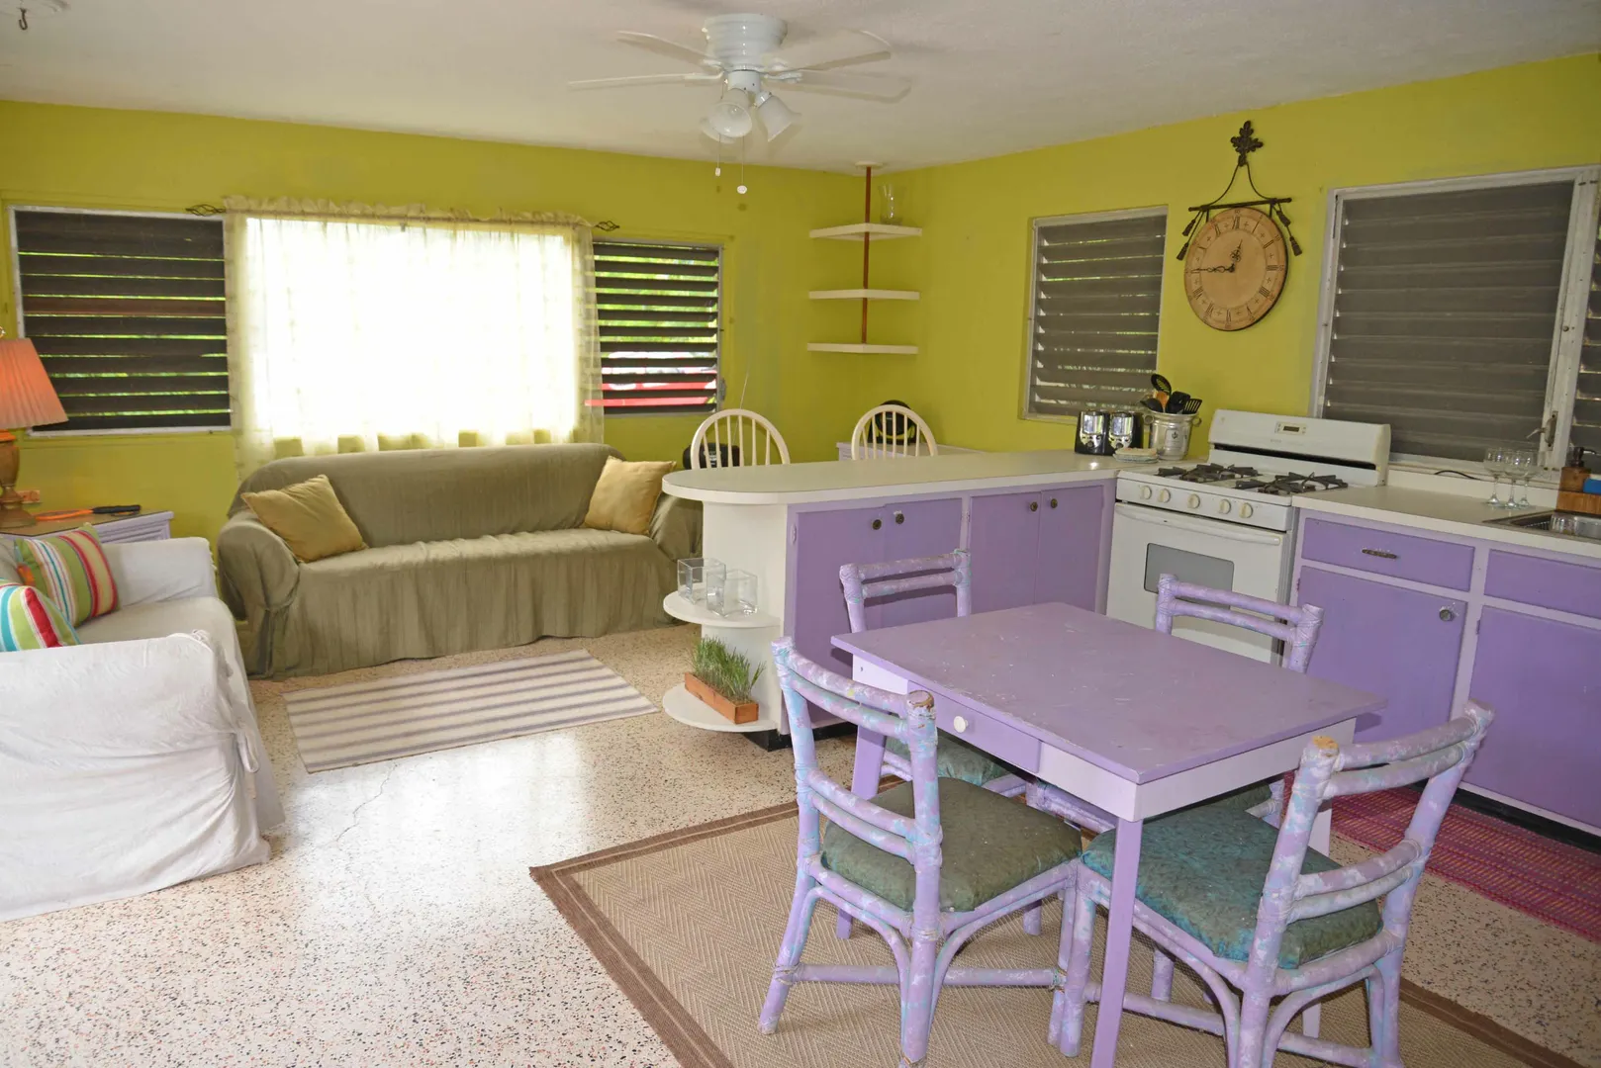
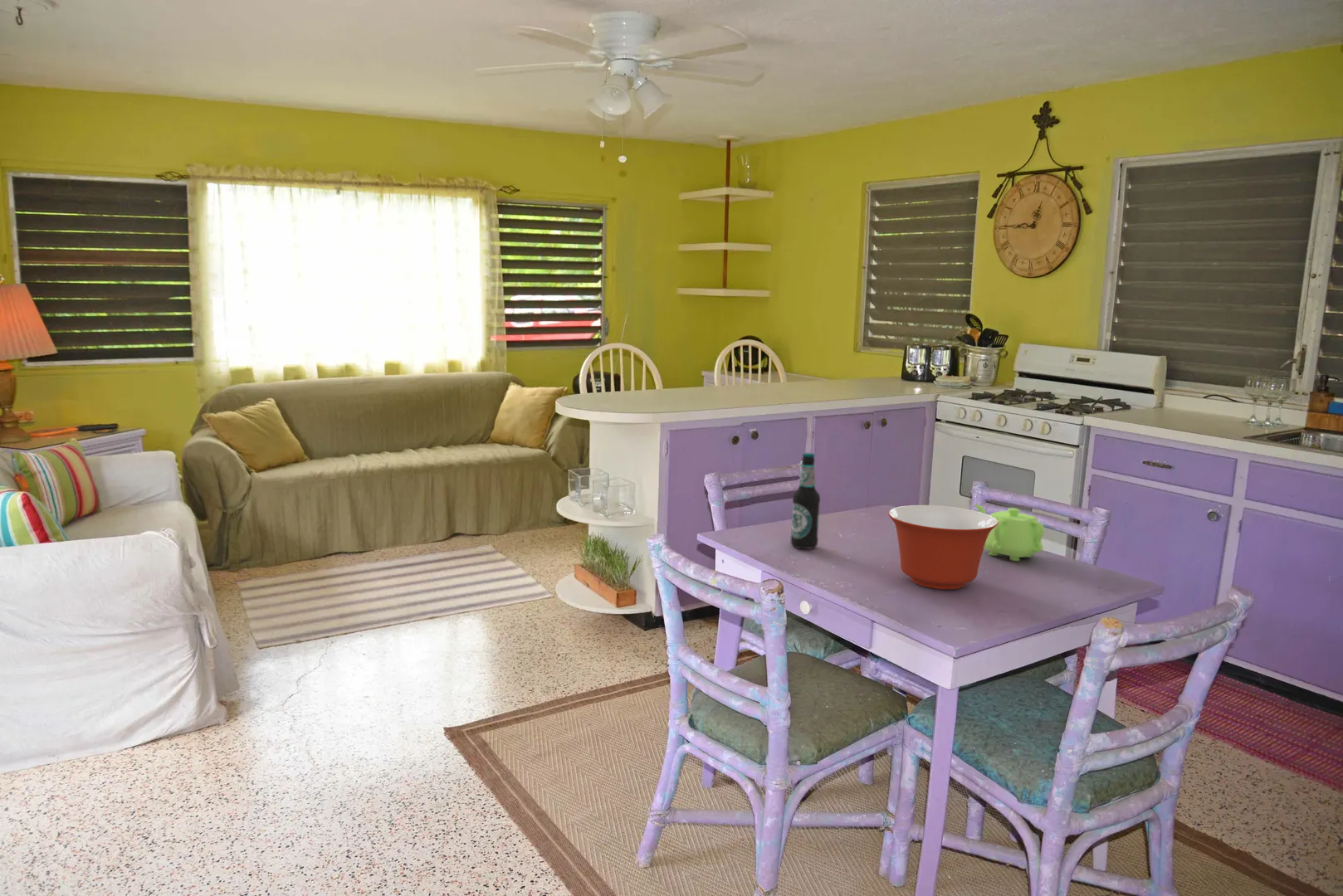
+ bottle [789,452,821,550]
+ teapot [973,503,1045,562]
+ mixing bowl [887,504,999,590]
